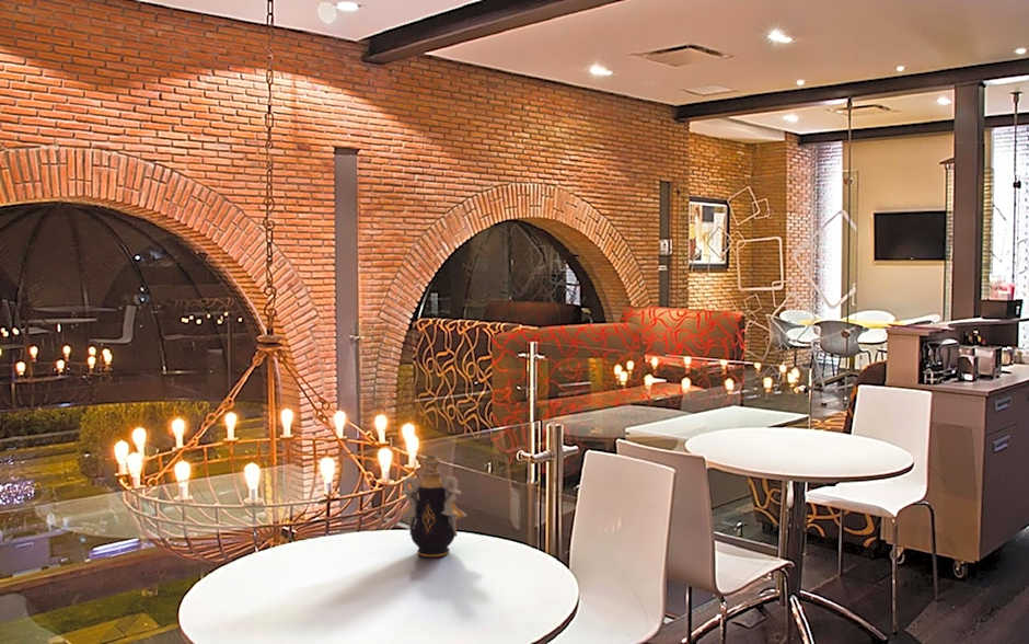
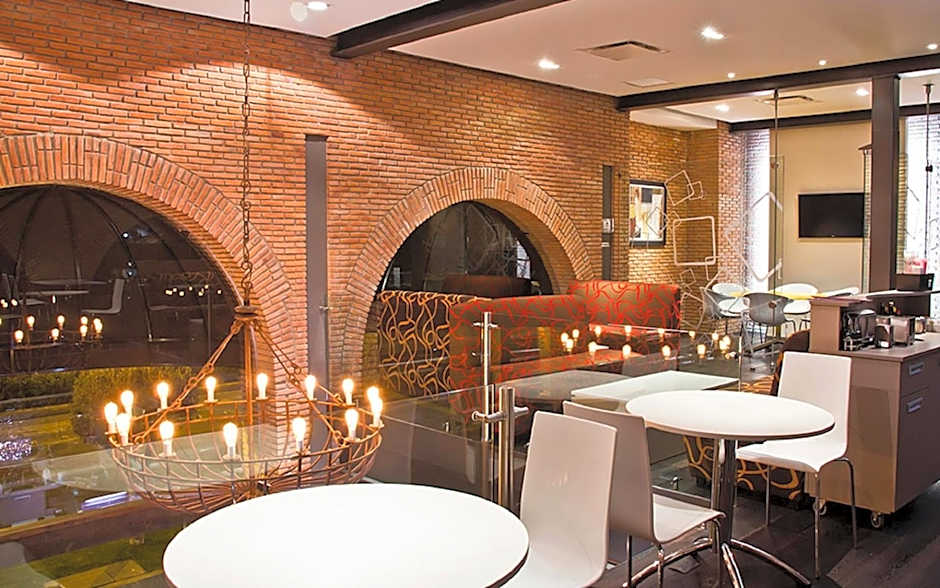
- decorative vase [400,456,467,557]
